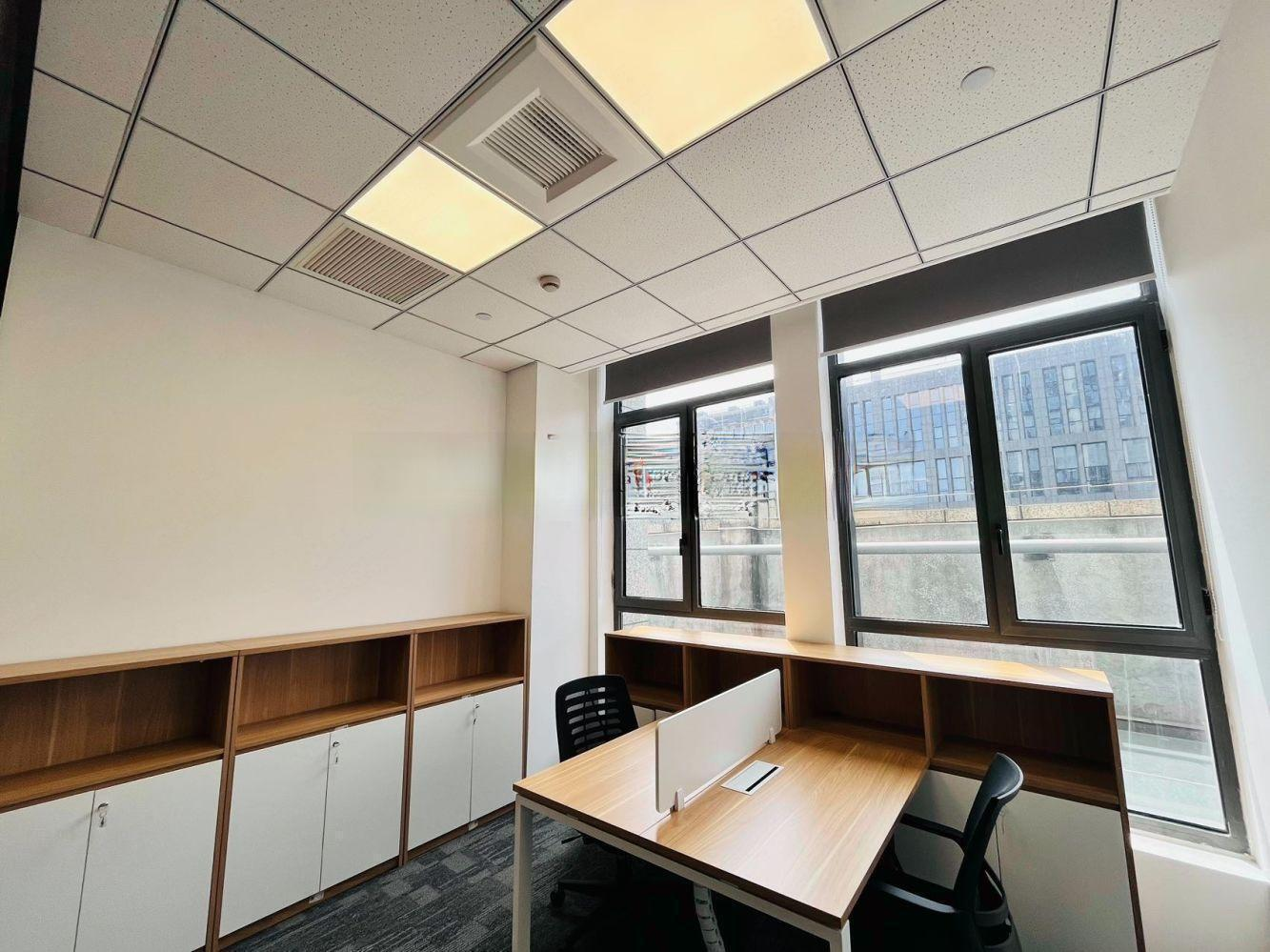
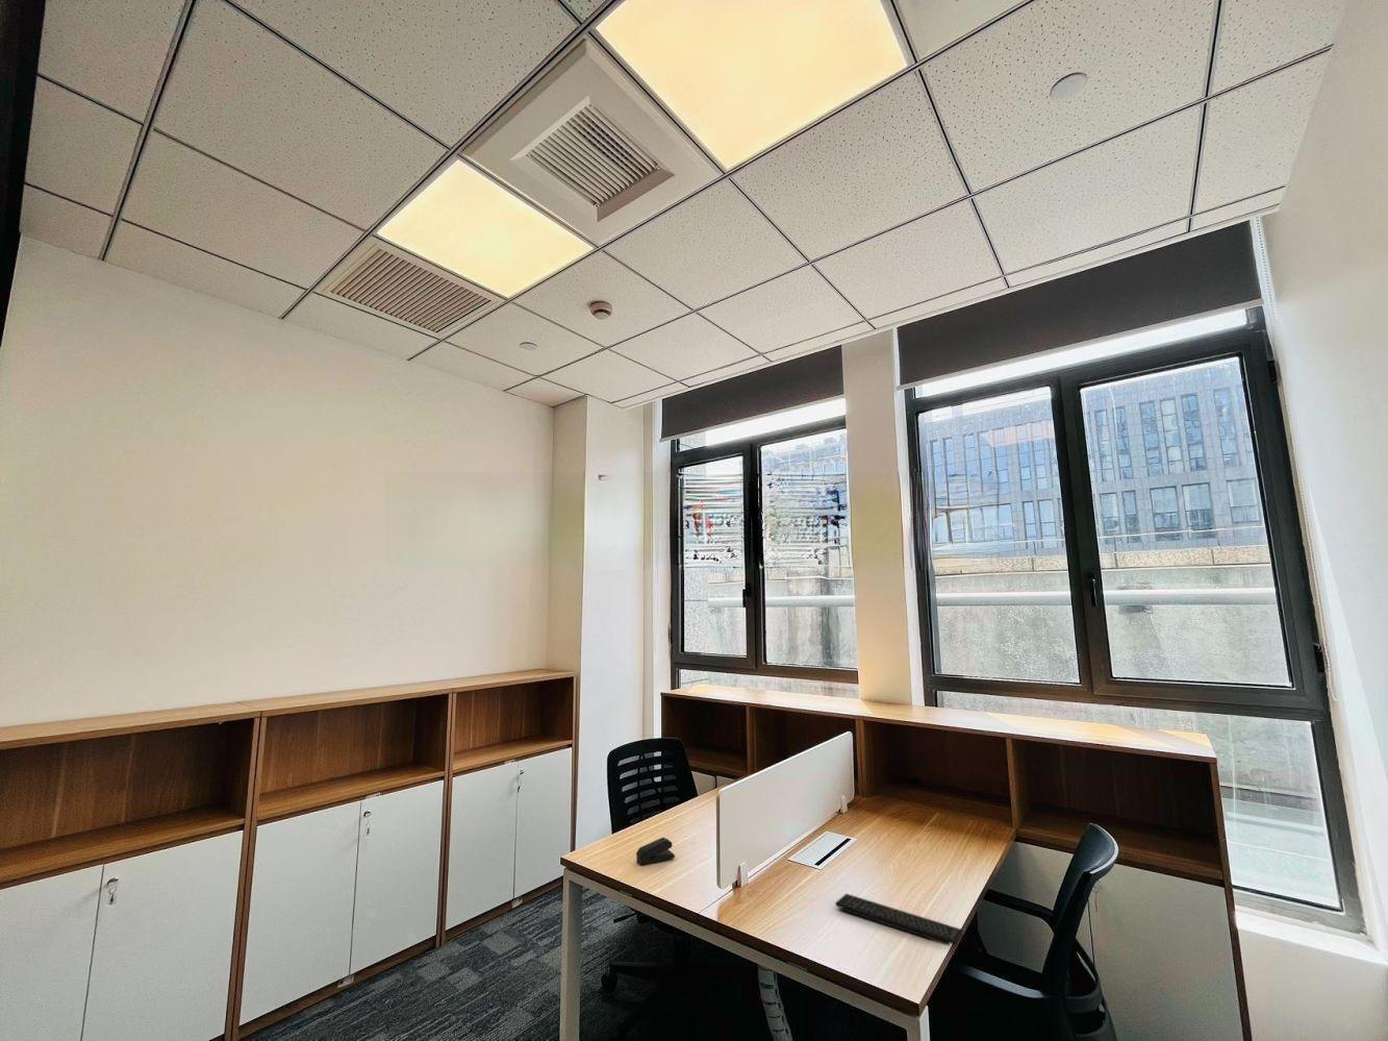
+ keyboard [834,893,964,946]
+ stapler [635,837,675,867]
